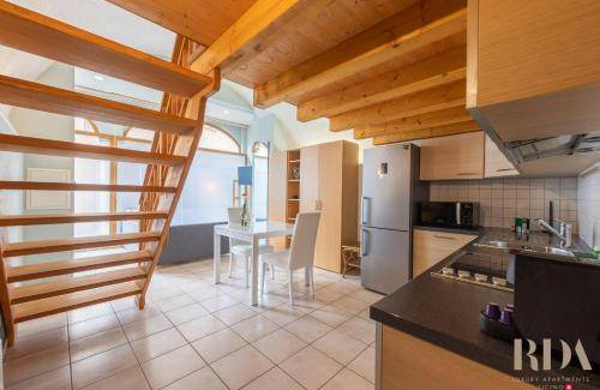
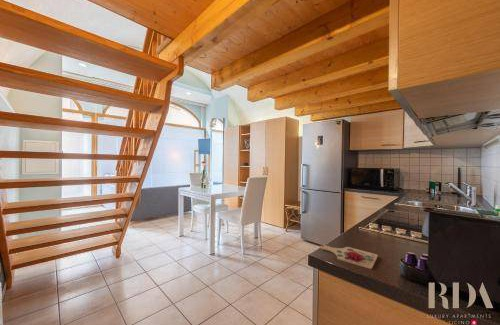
+ cutting board [319,244,379,270]
